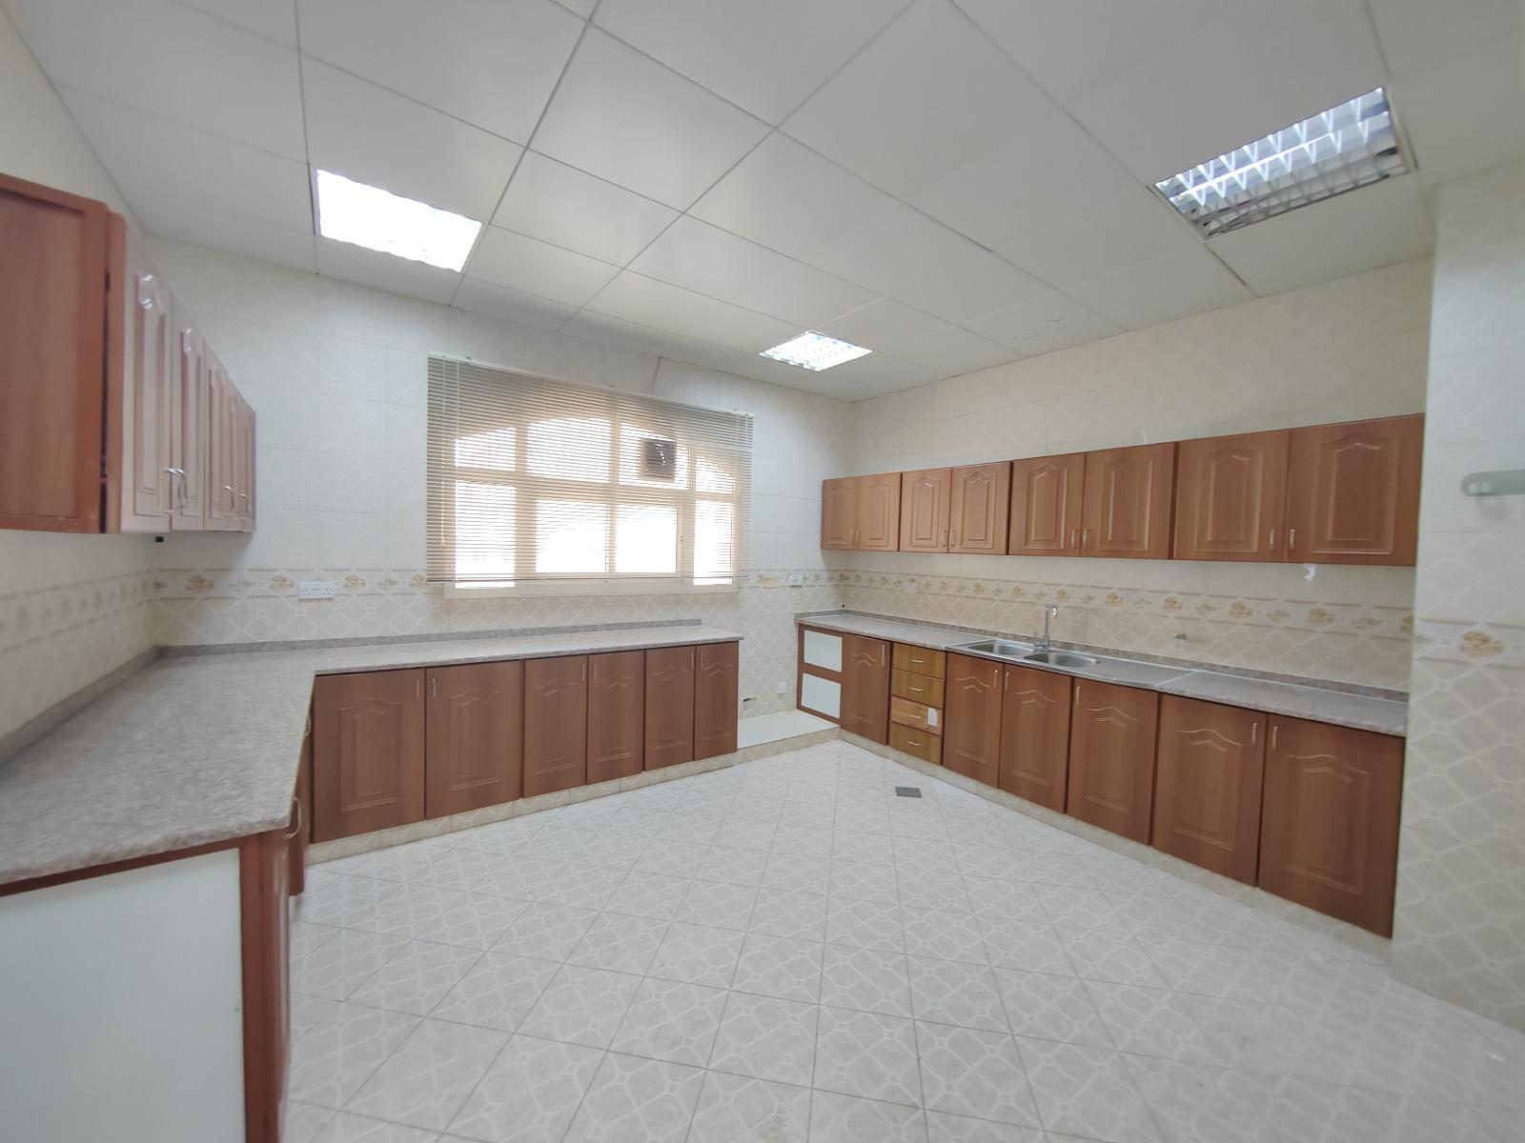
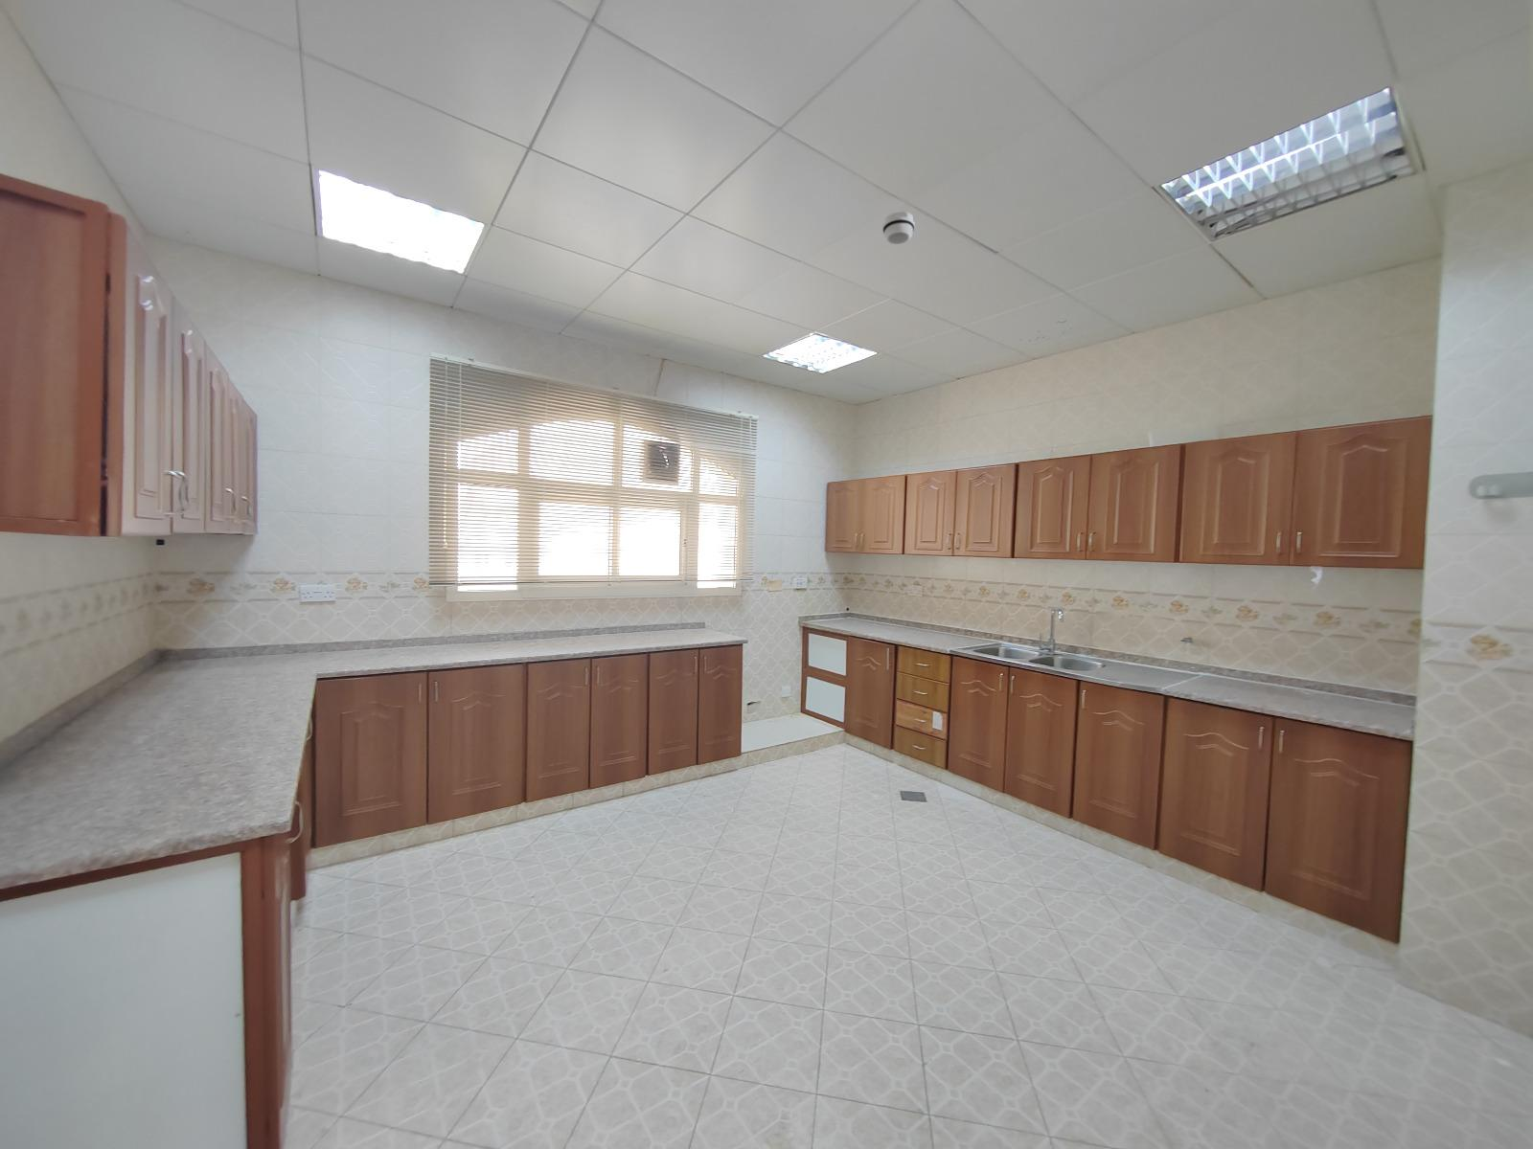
+ smoke detector [881,211,916,245]
